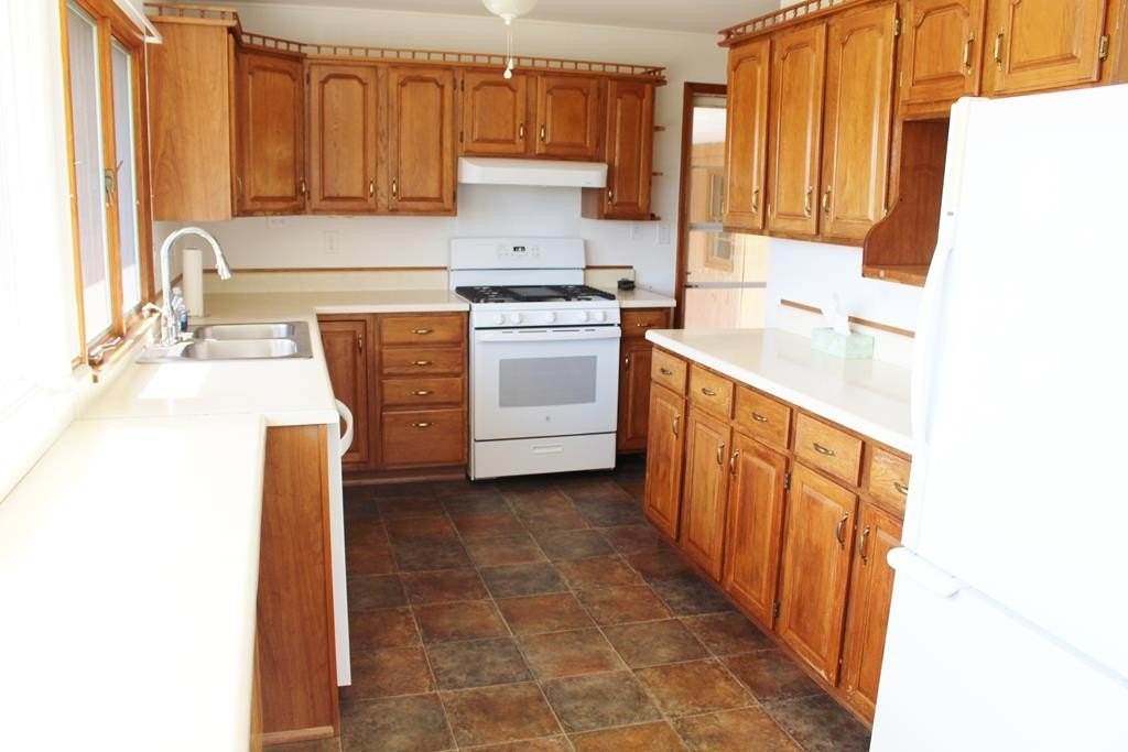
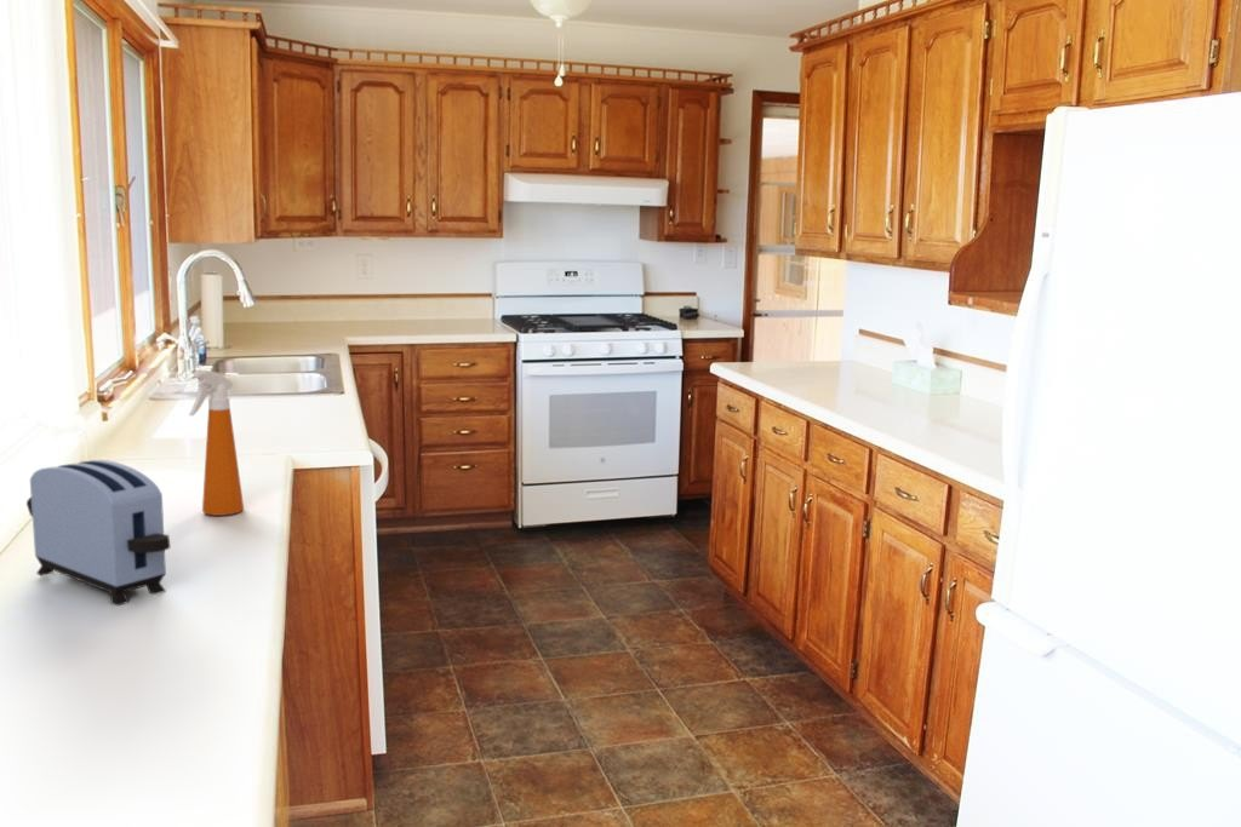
+ spray bottle [188,368,245,517]
+ toaster [25,459,171,607]
